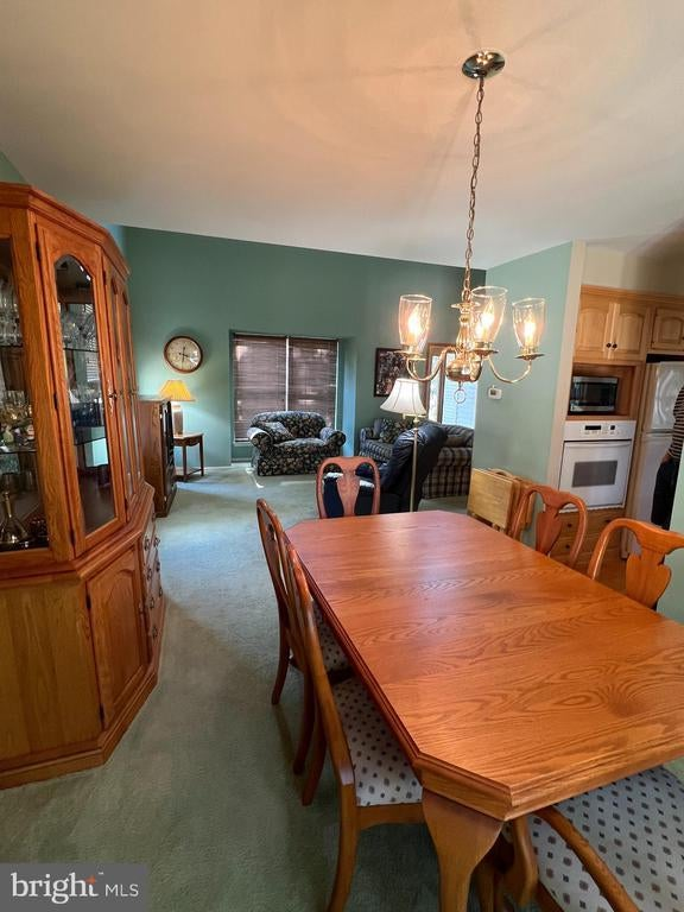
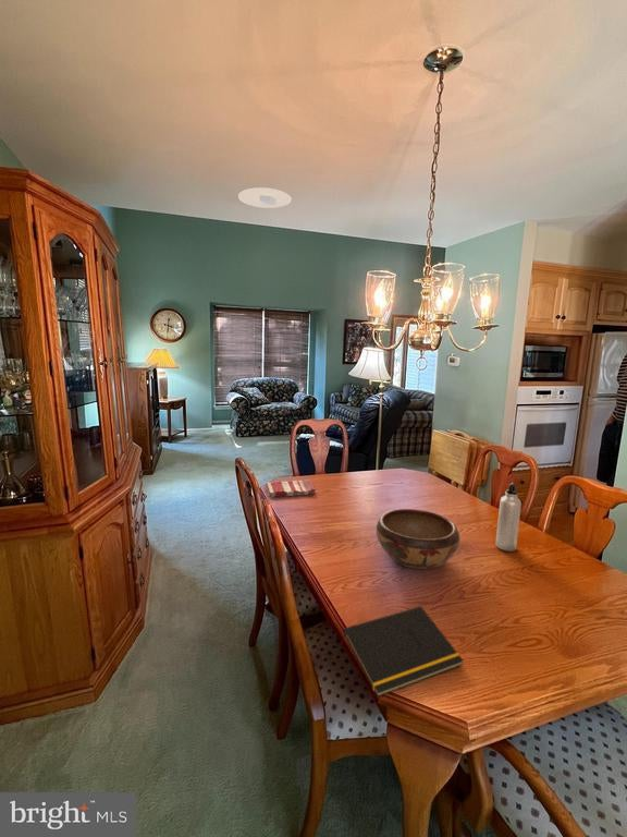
+ decorative bowl [376,508,460,571]
+ water bottle [494,482,522,553]
+ dish towel [265,478,317,498]
+ recessed light [237,186,293,209]
+ notepad [340,605,465,698]
